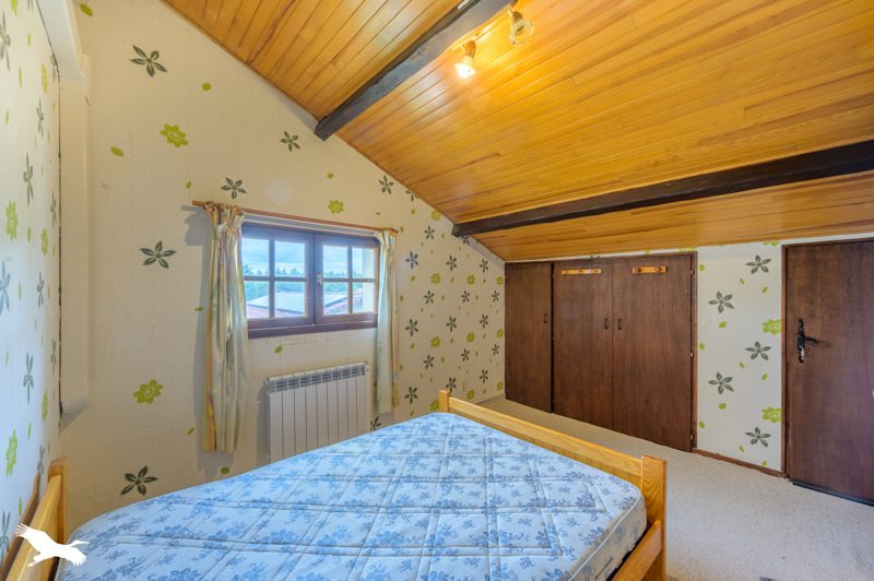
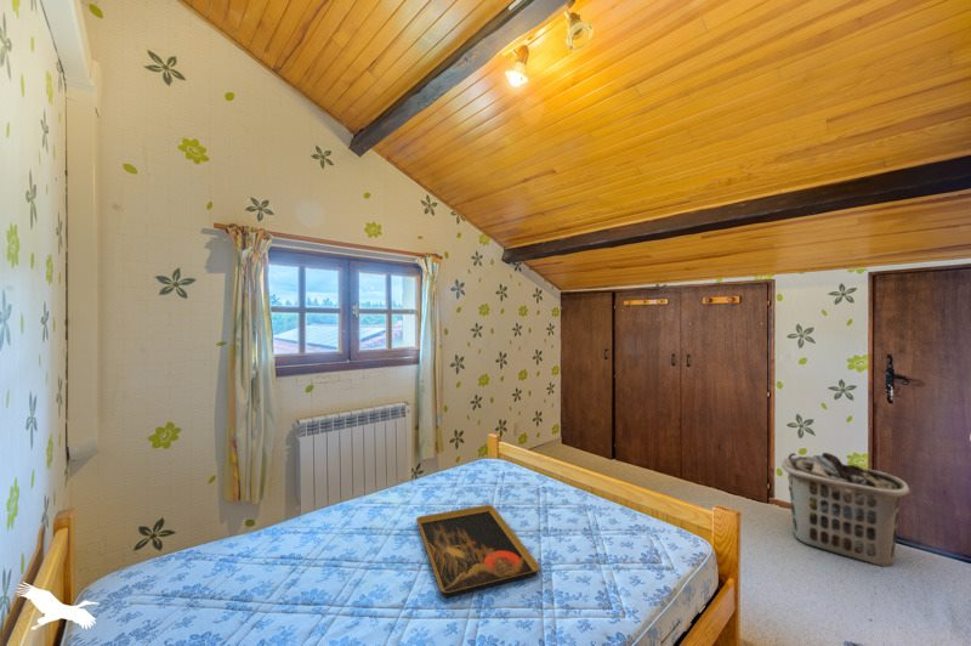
+ clothes hamper [780,452,912,568]
+ decorative tray [415,504,541,599]
